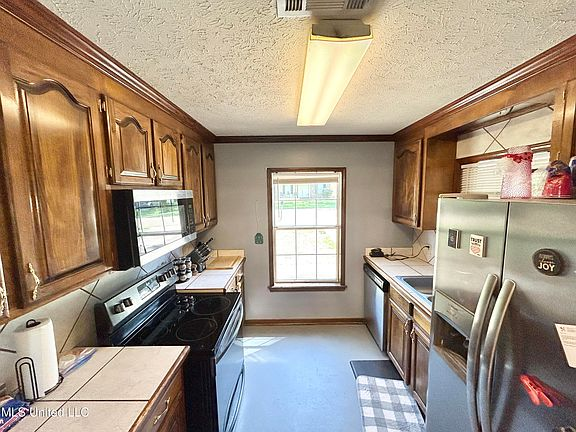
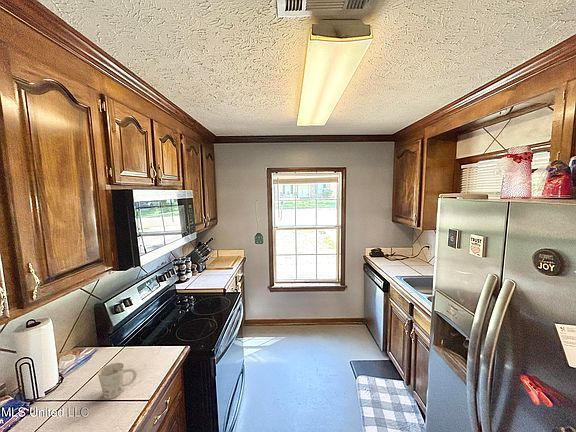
+ mug [97,362,138,400]
